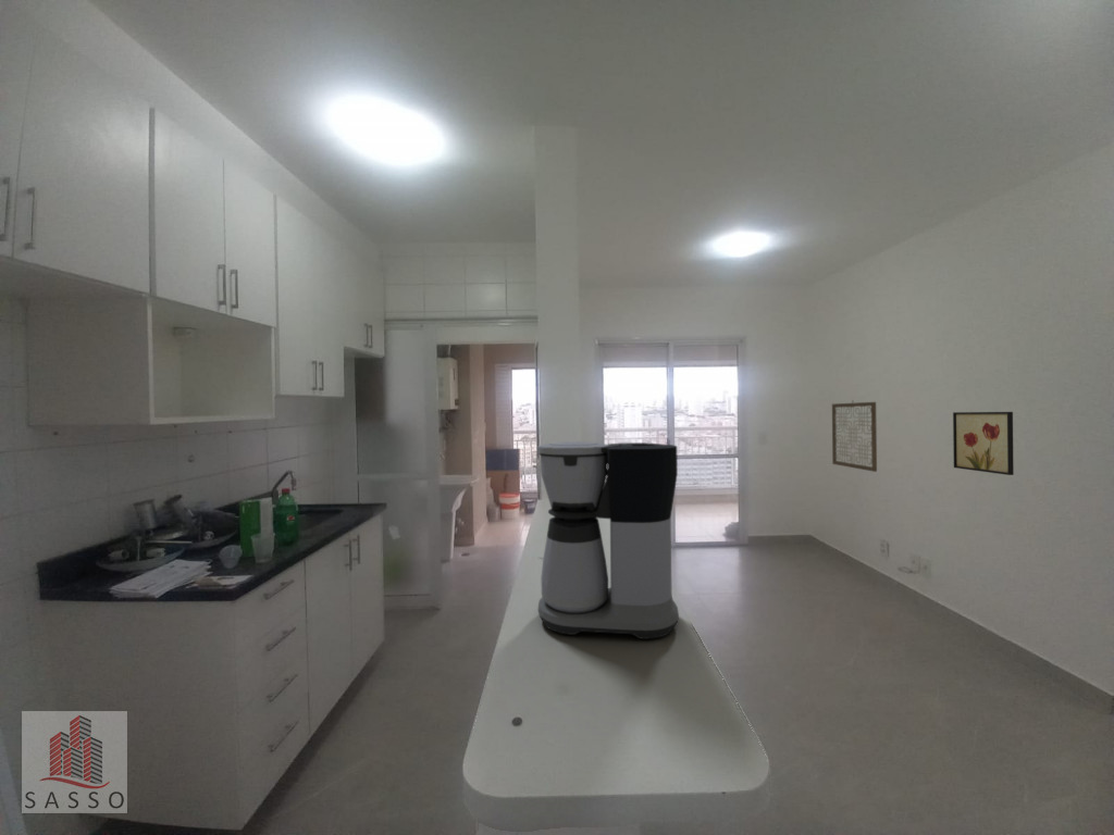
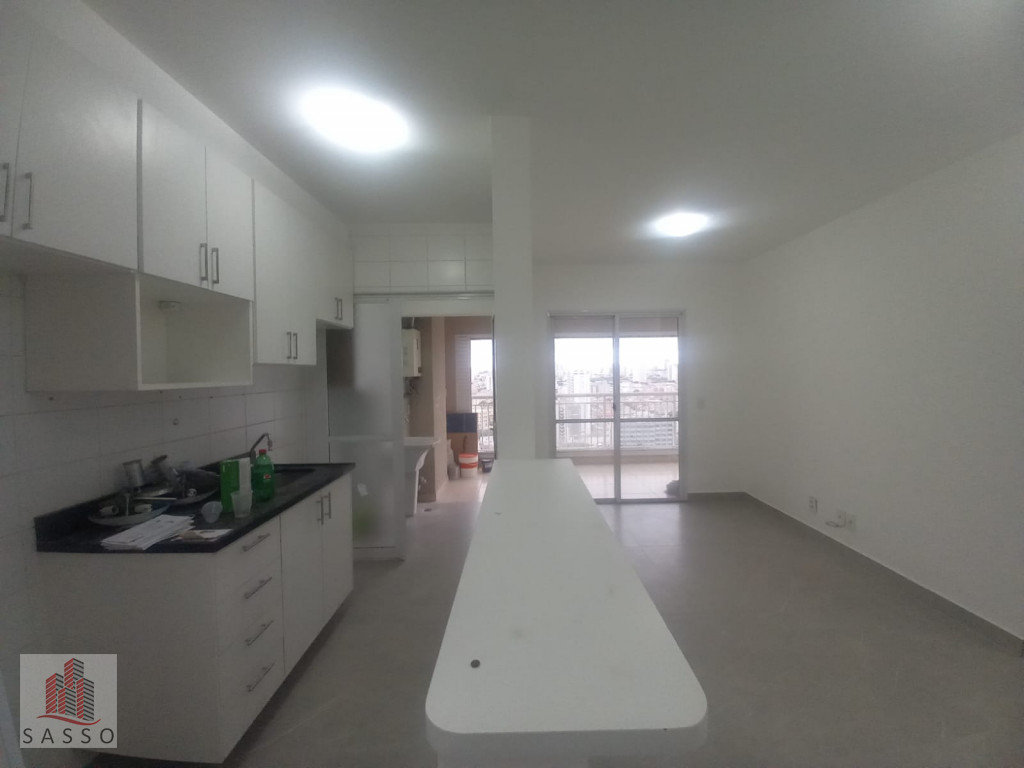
- coffee maker [536,440,680,640]
- wall art [952,411,1015,476]
- wall art [831,400,878,473]
